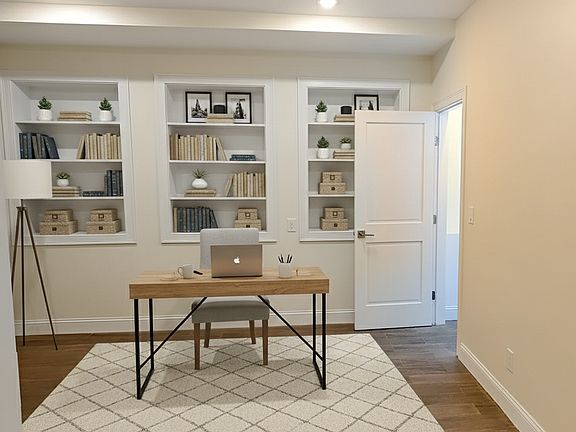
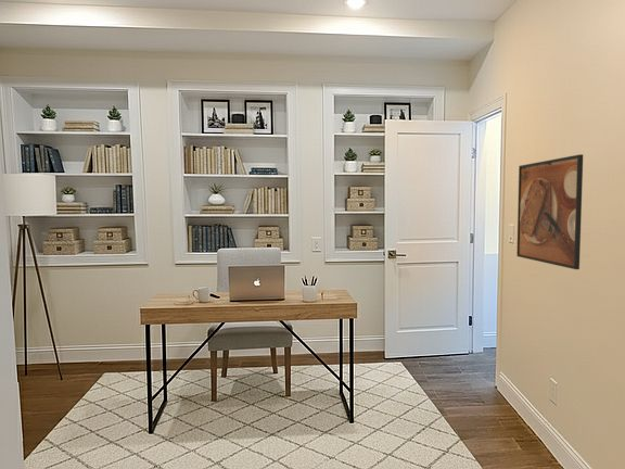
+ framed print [515,153,584,270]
